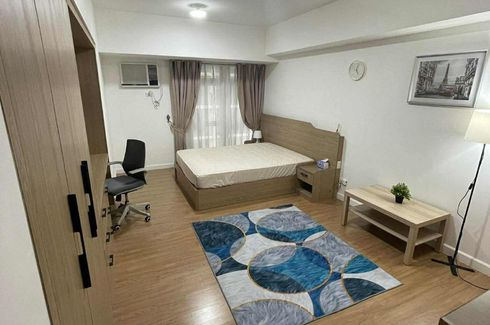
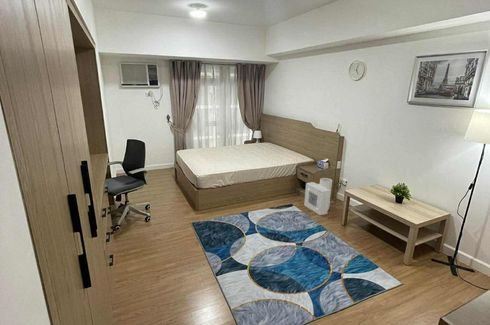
+ air purifier [303,177,335,216]
